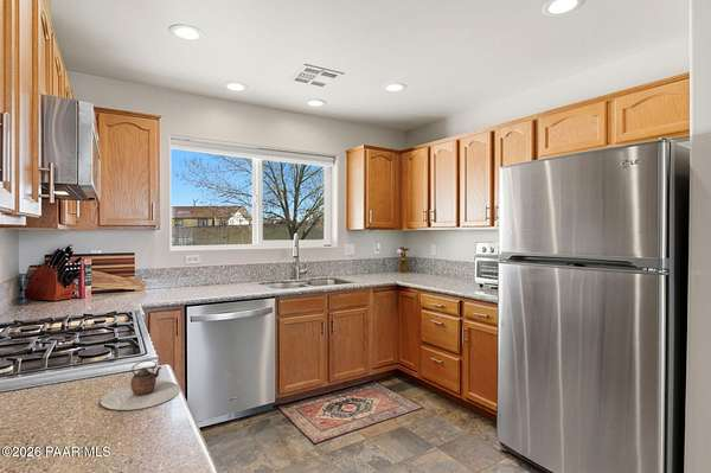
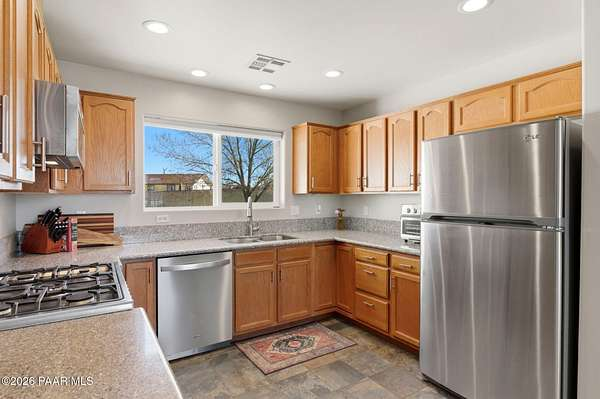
- teapot [100,359,181,411]
